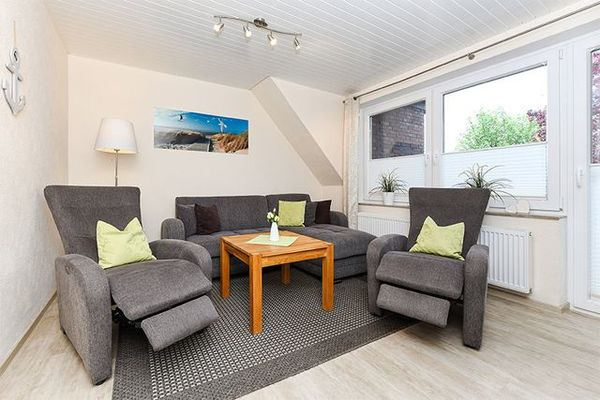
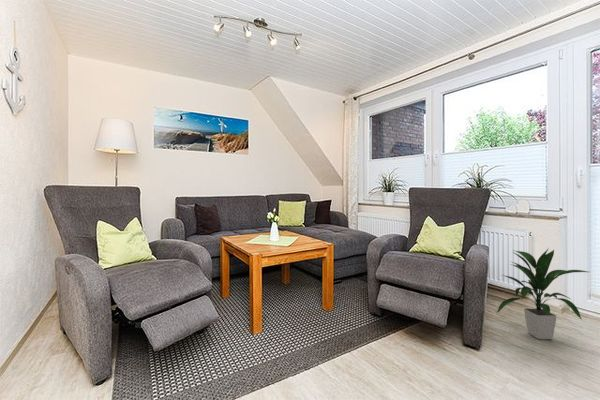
+ indoor plant [495,247,589,340]
